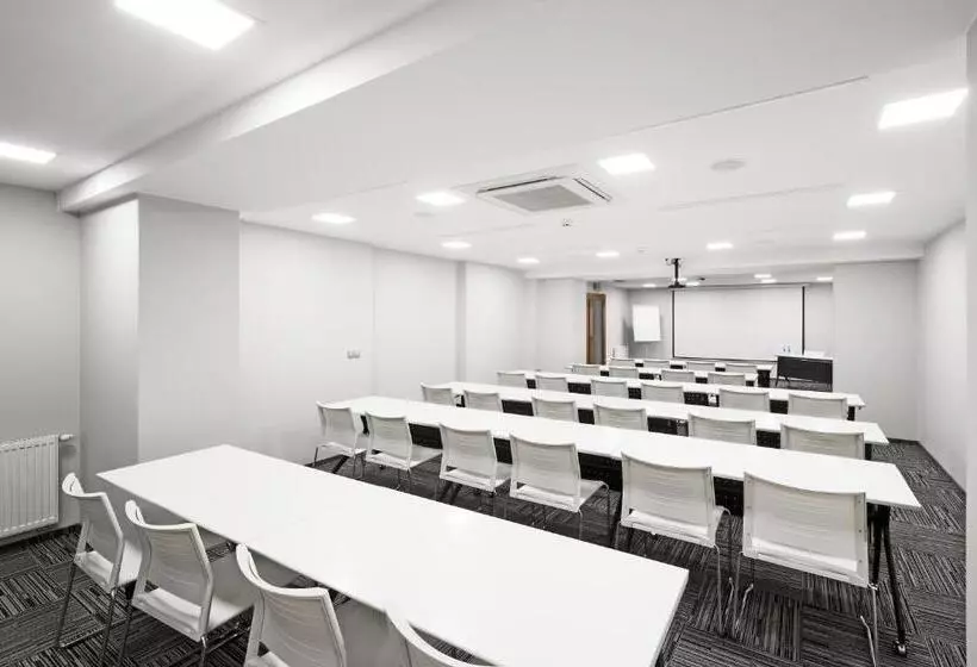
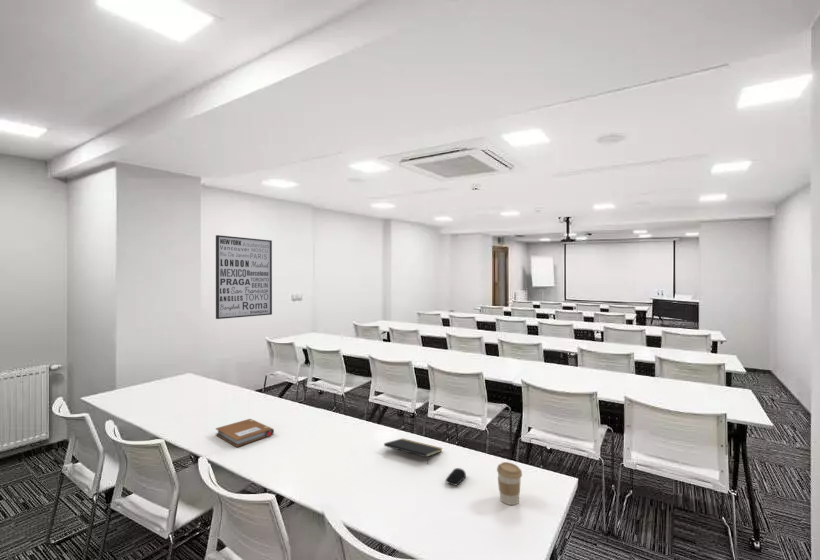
+ notebook [215,418,275,448]
+ notepad [383,437,443,465]
+ coffee cup [496,461,523,506]
+ computer mouse [445,467,467,486]
+ wall art [215,234,273,320]
